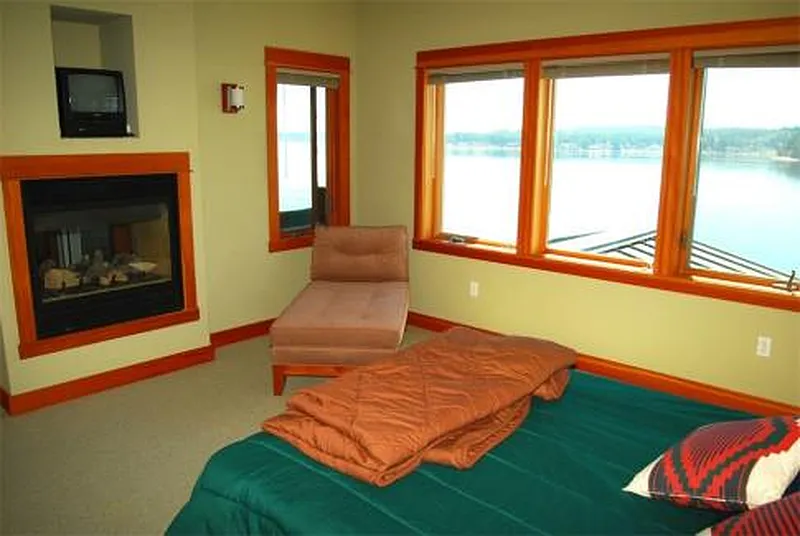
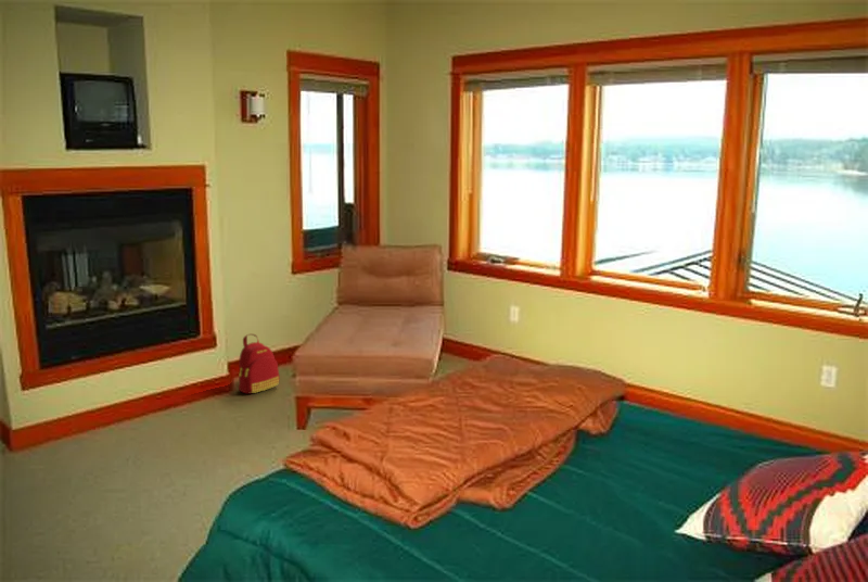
+ backpack [238,333,281,394]
